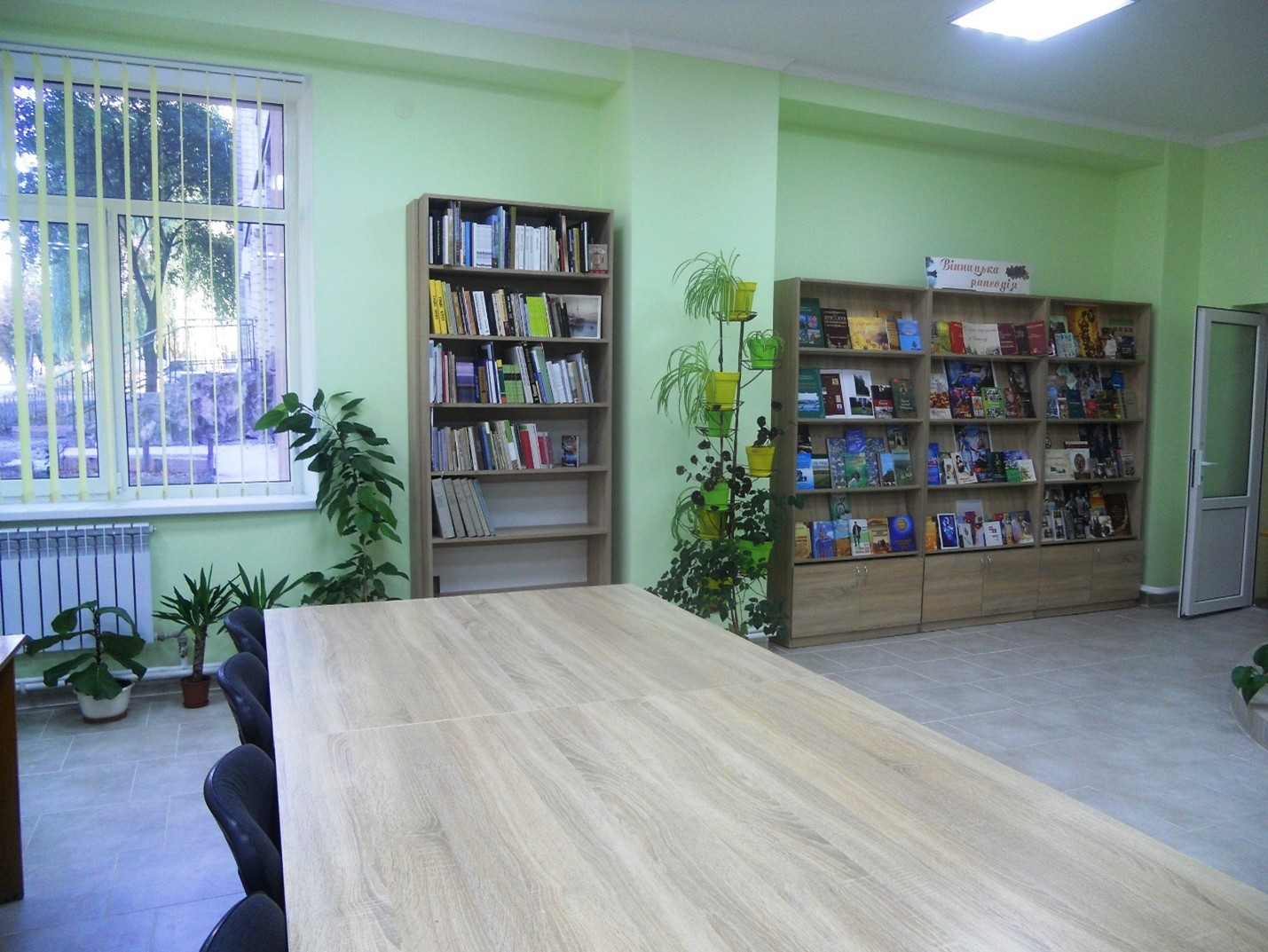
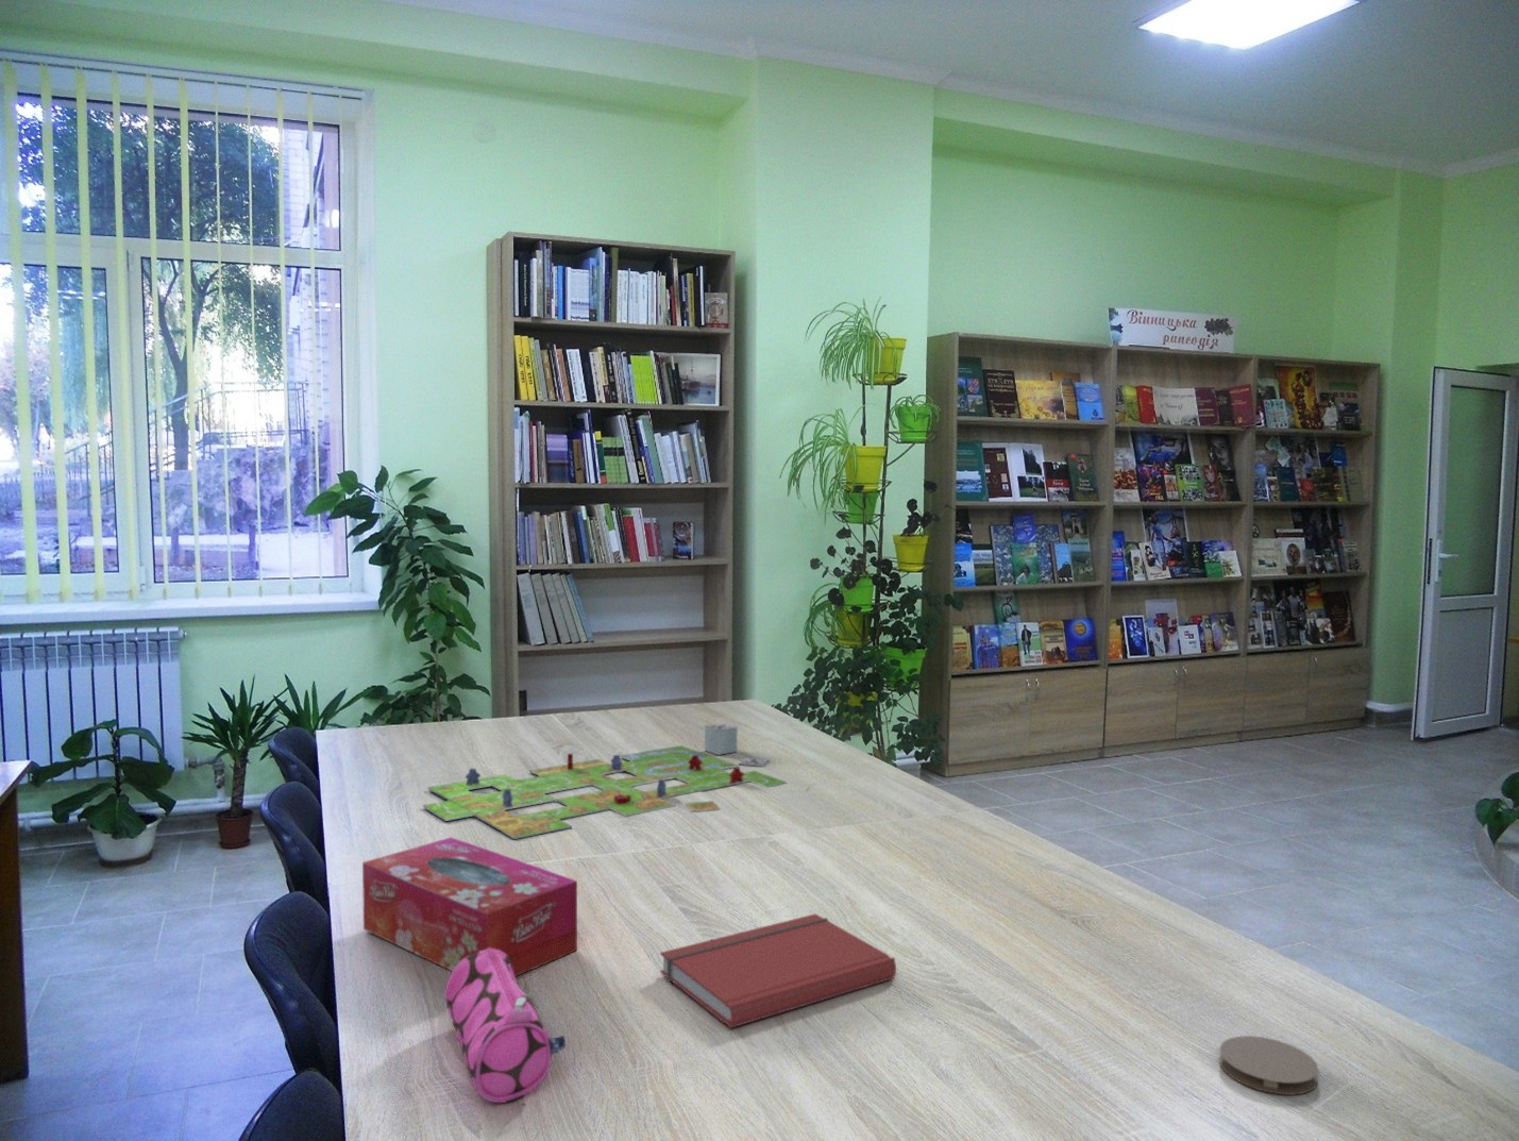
+ coaster [1218,1034,1319,1097]
+ pencil case [443,948,567,1104]
+ gameboard [420,722,816,840]
+ book [659,912,897,1030]
+ tissue box [362,835,579,977]
